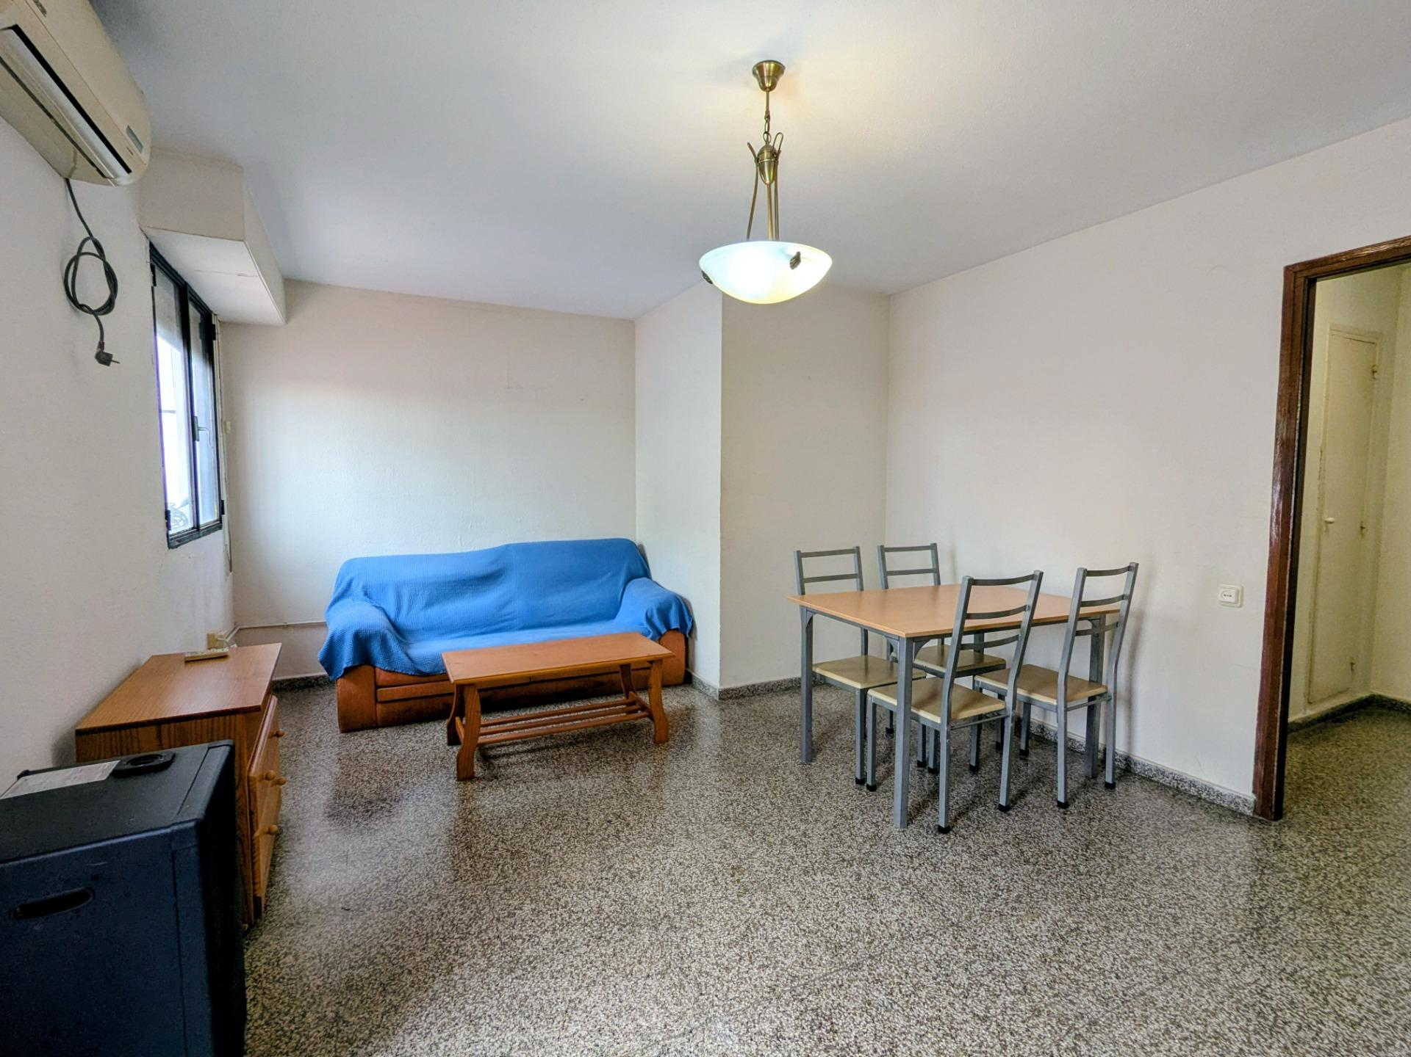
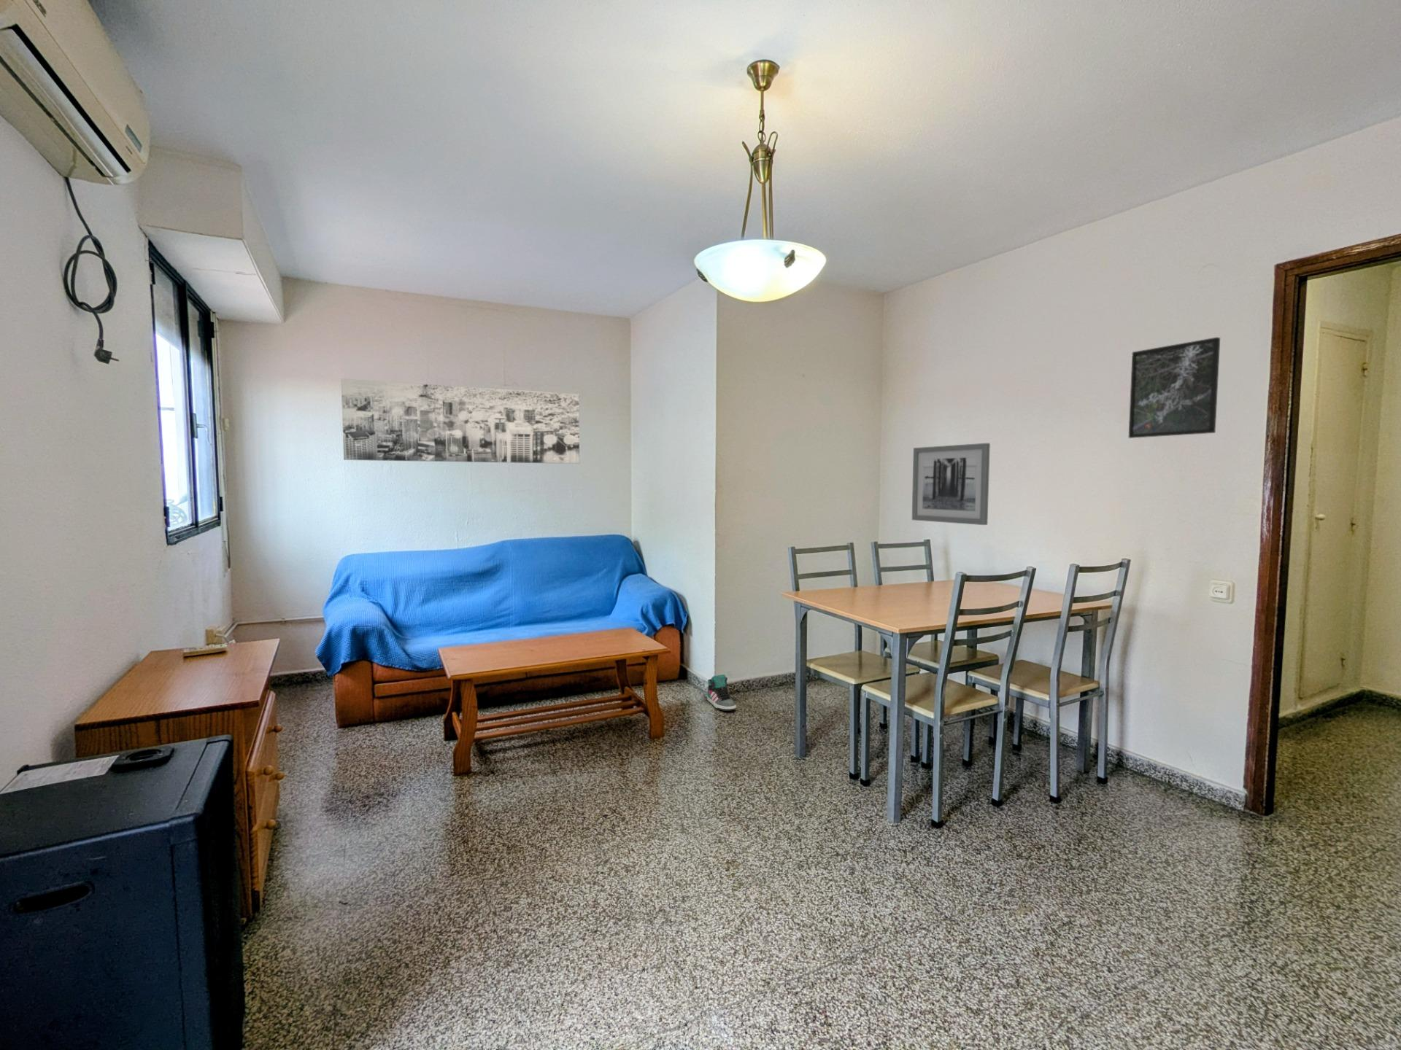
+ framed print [1129,336,1221,439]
+ sneaker [706,674,737,711]
+ wall art [341,378,580,464]
+ wall art [911,442,991,526]
